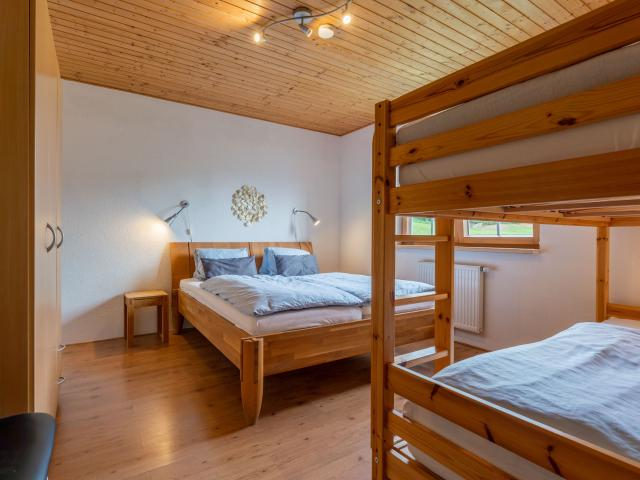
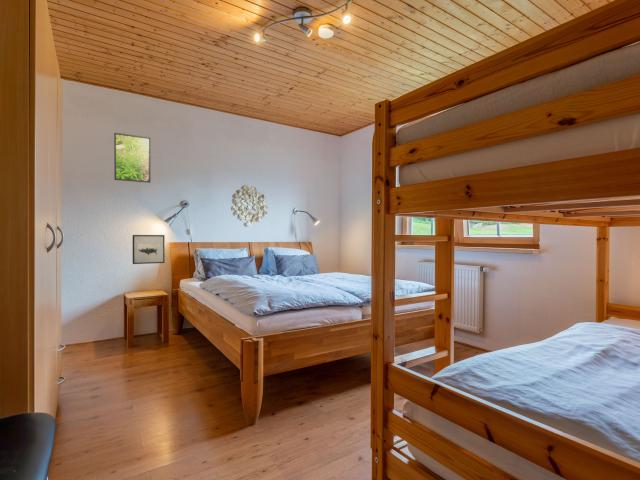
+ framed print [113,132,152,184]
+ wall art [132,234,166,265]
